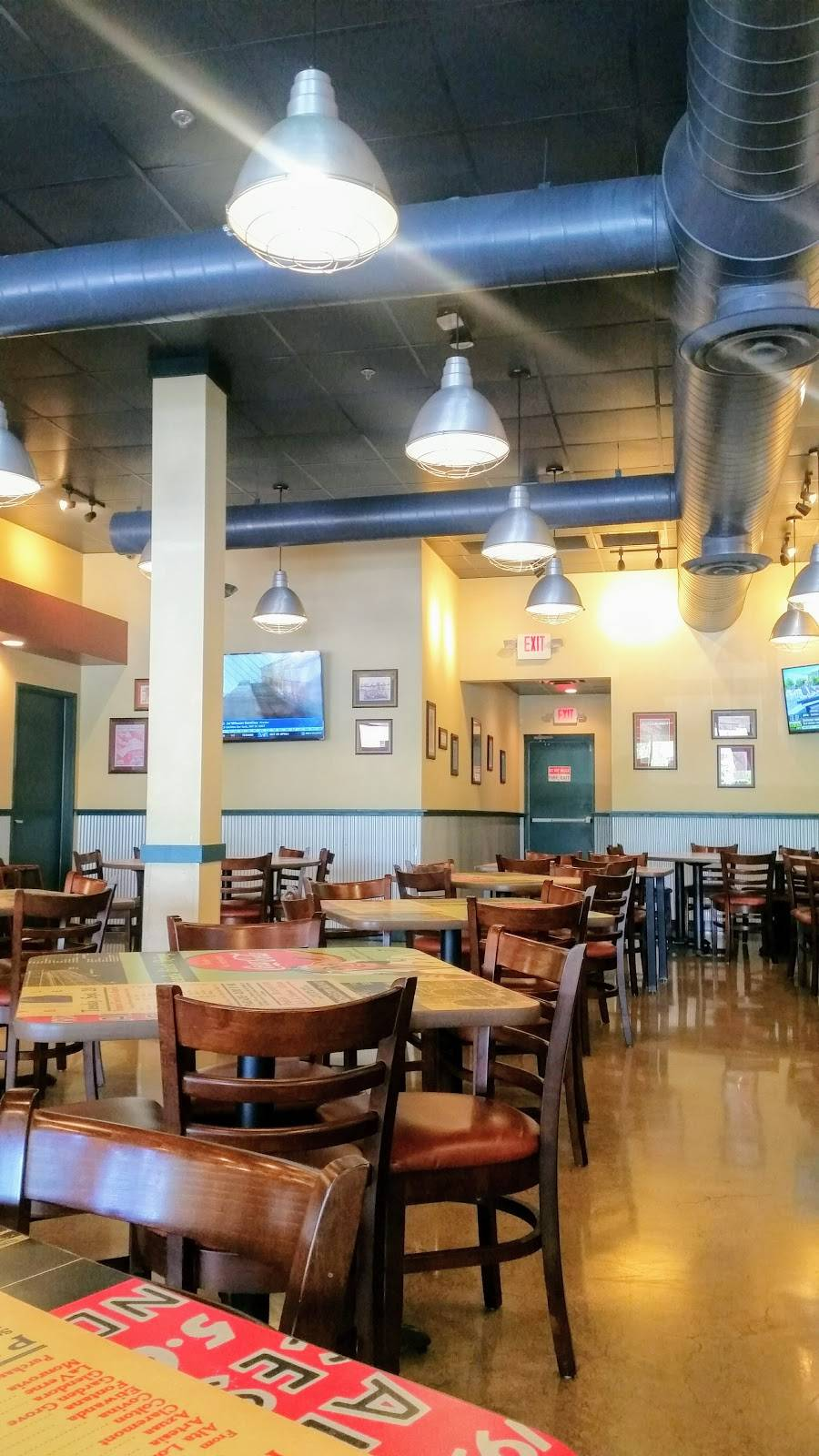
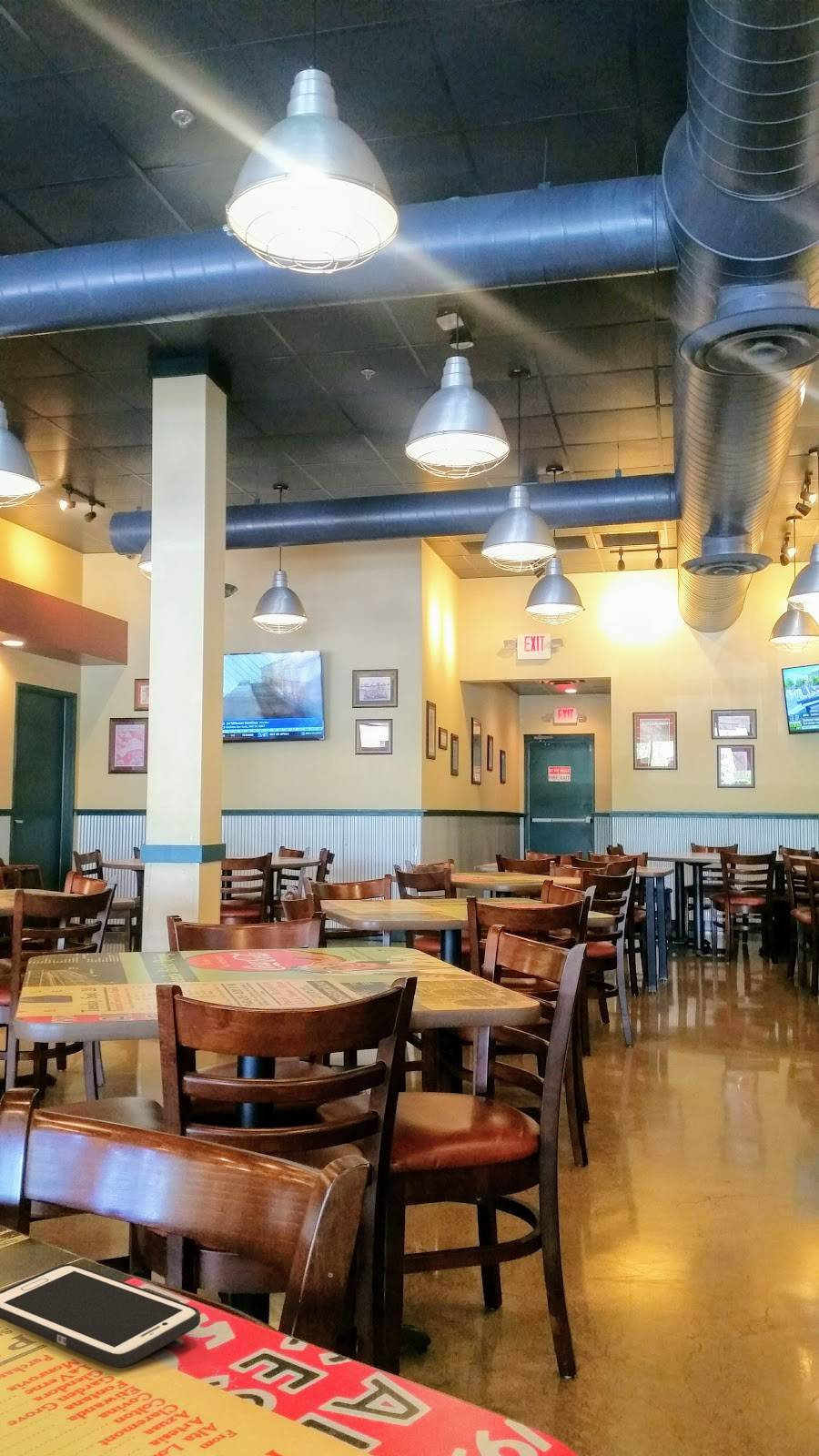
+ cell phone [0,1263,201,1369]
